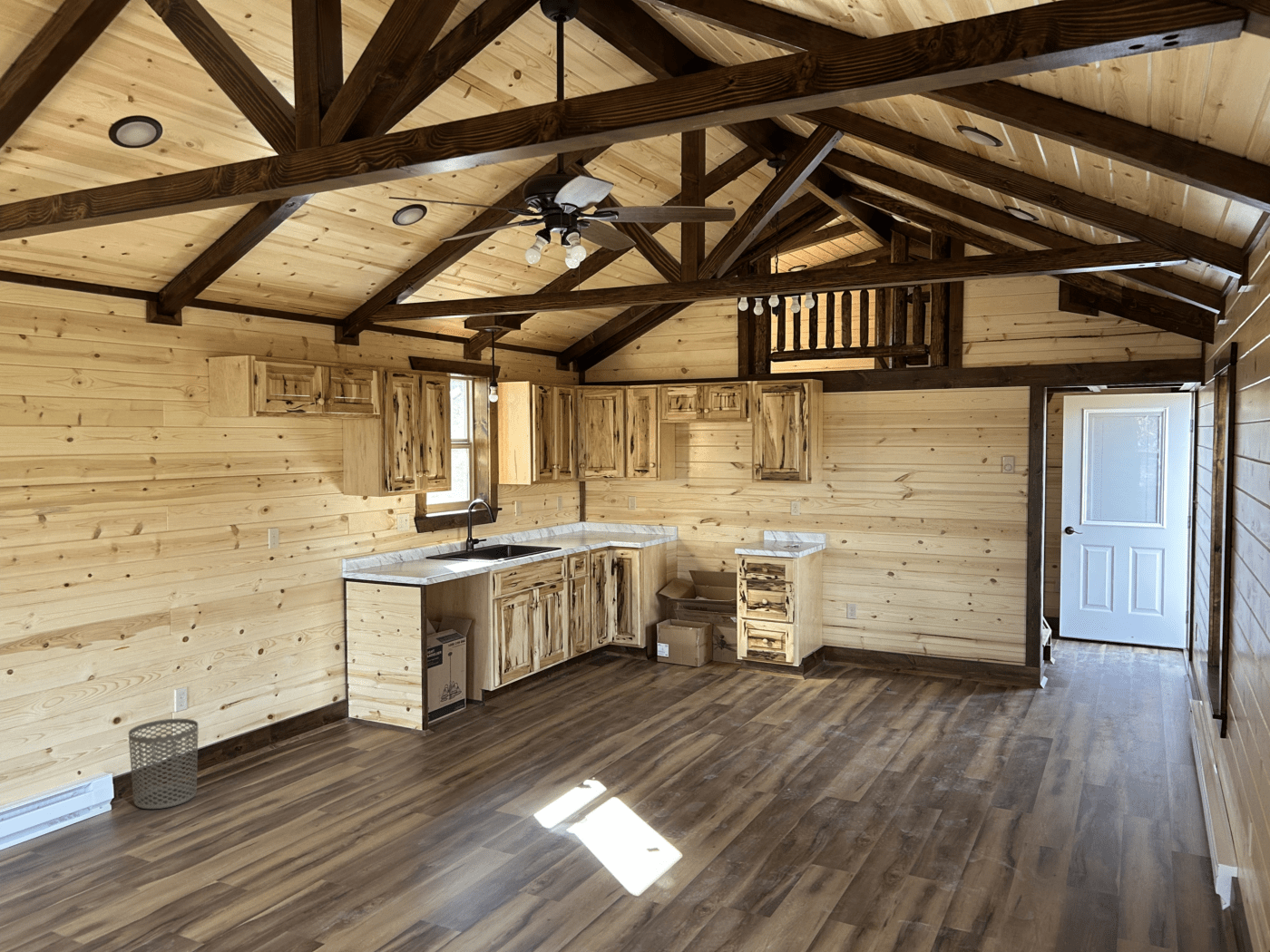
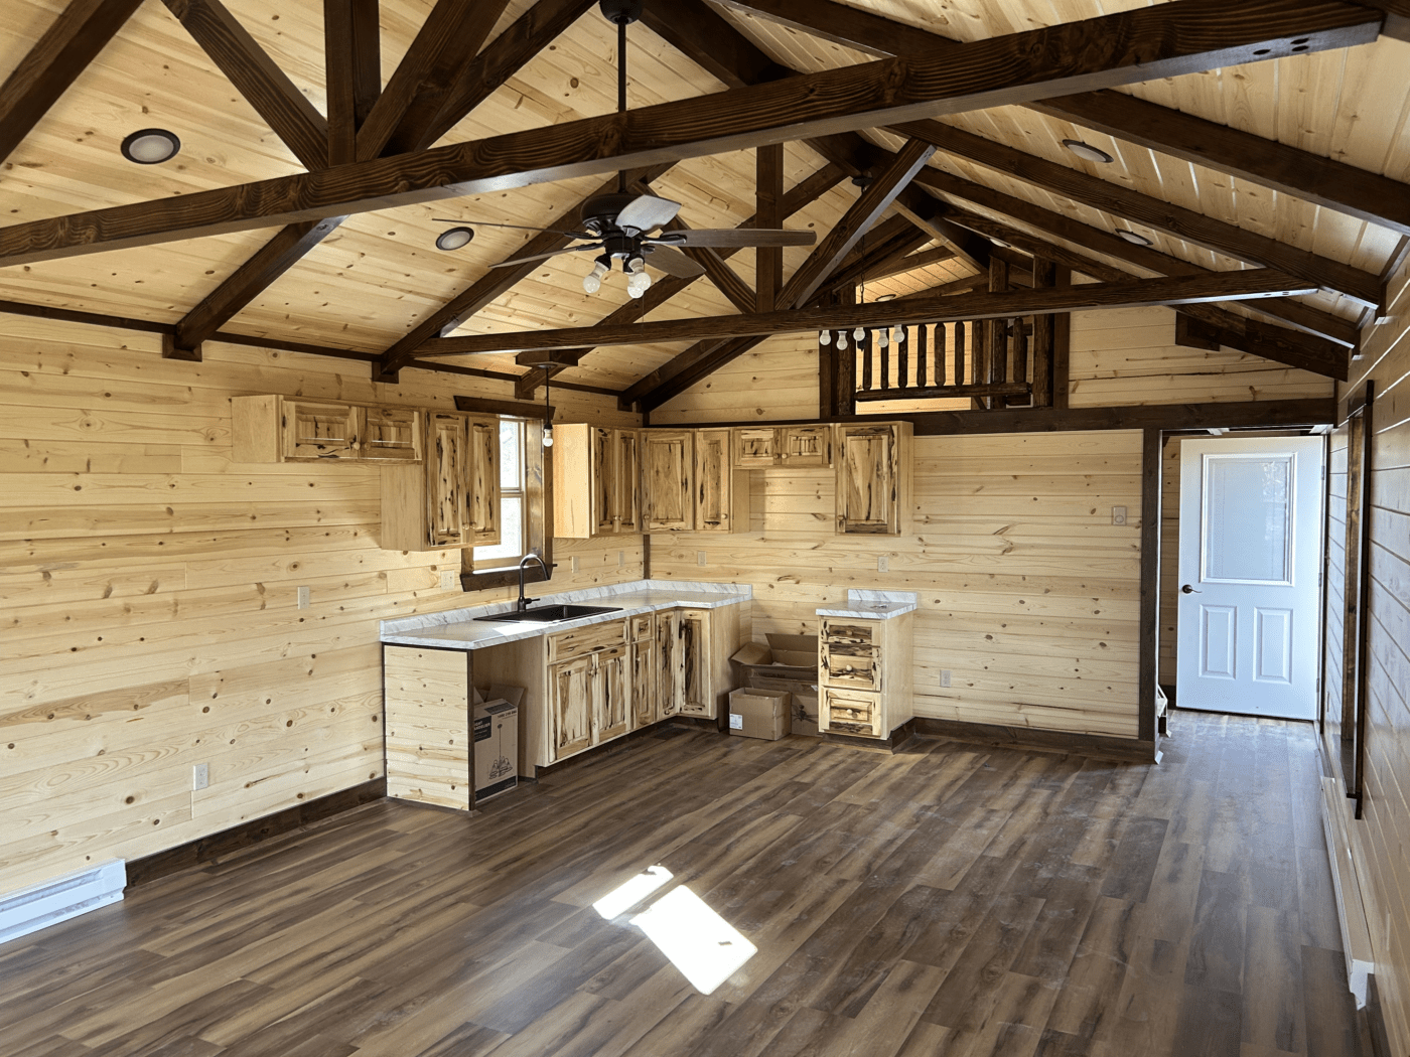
- waste bin [128,718,200,810]
